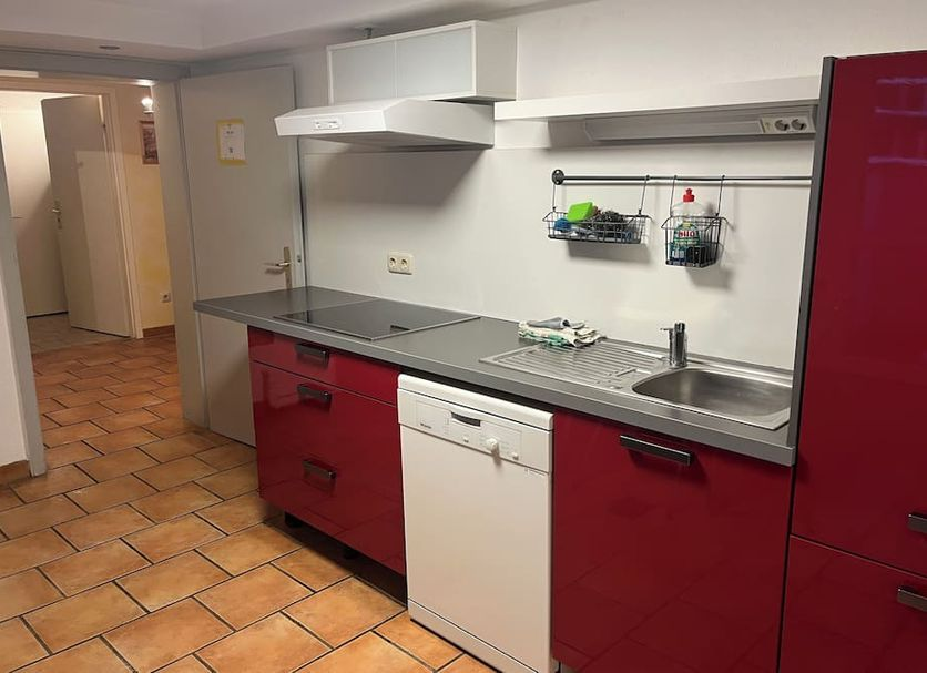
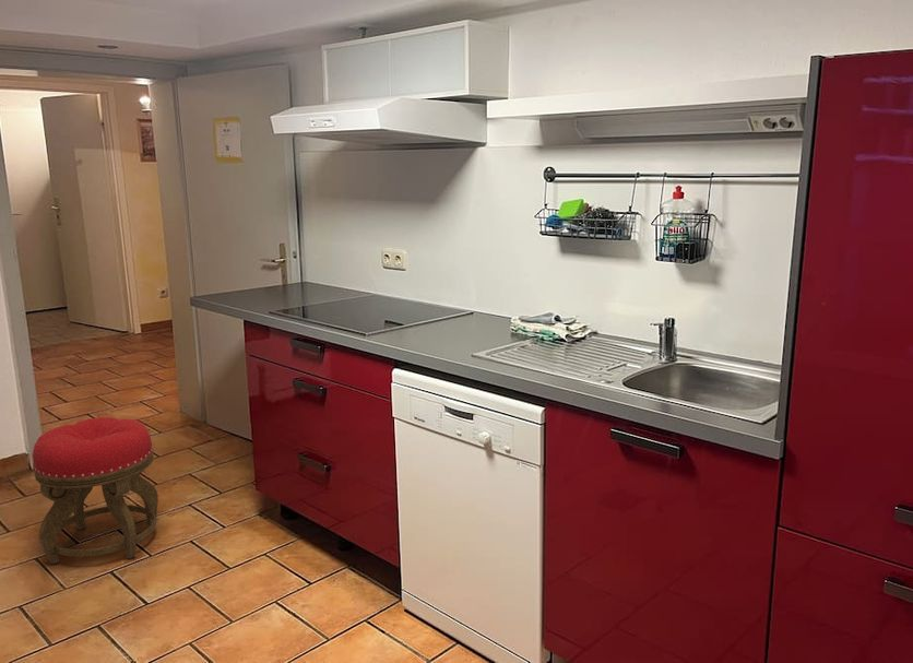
+ stool [32,416,159,565]
